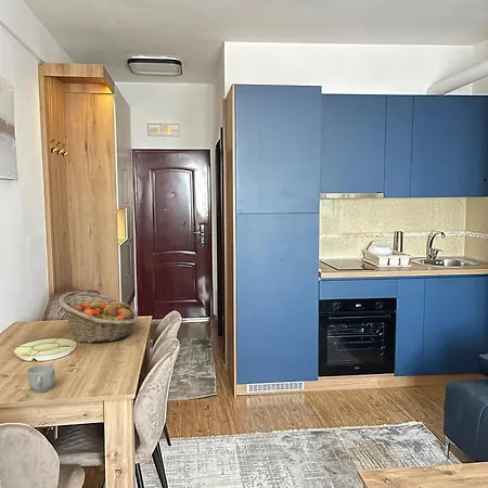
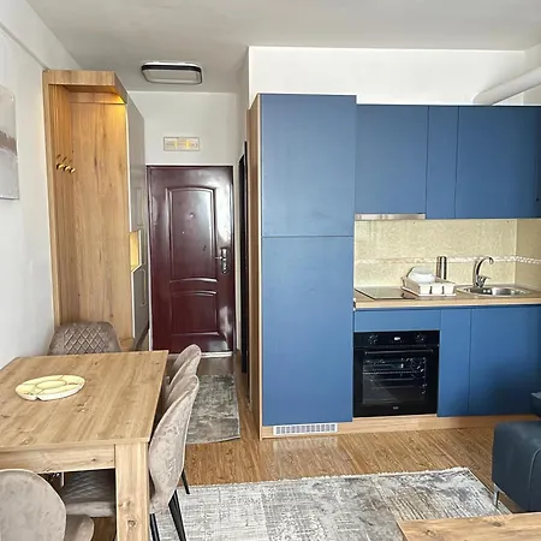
- mug [27,363,55,394]
- fruit basket [57,291,139,344]
